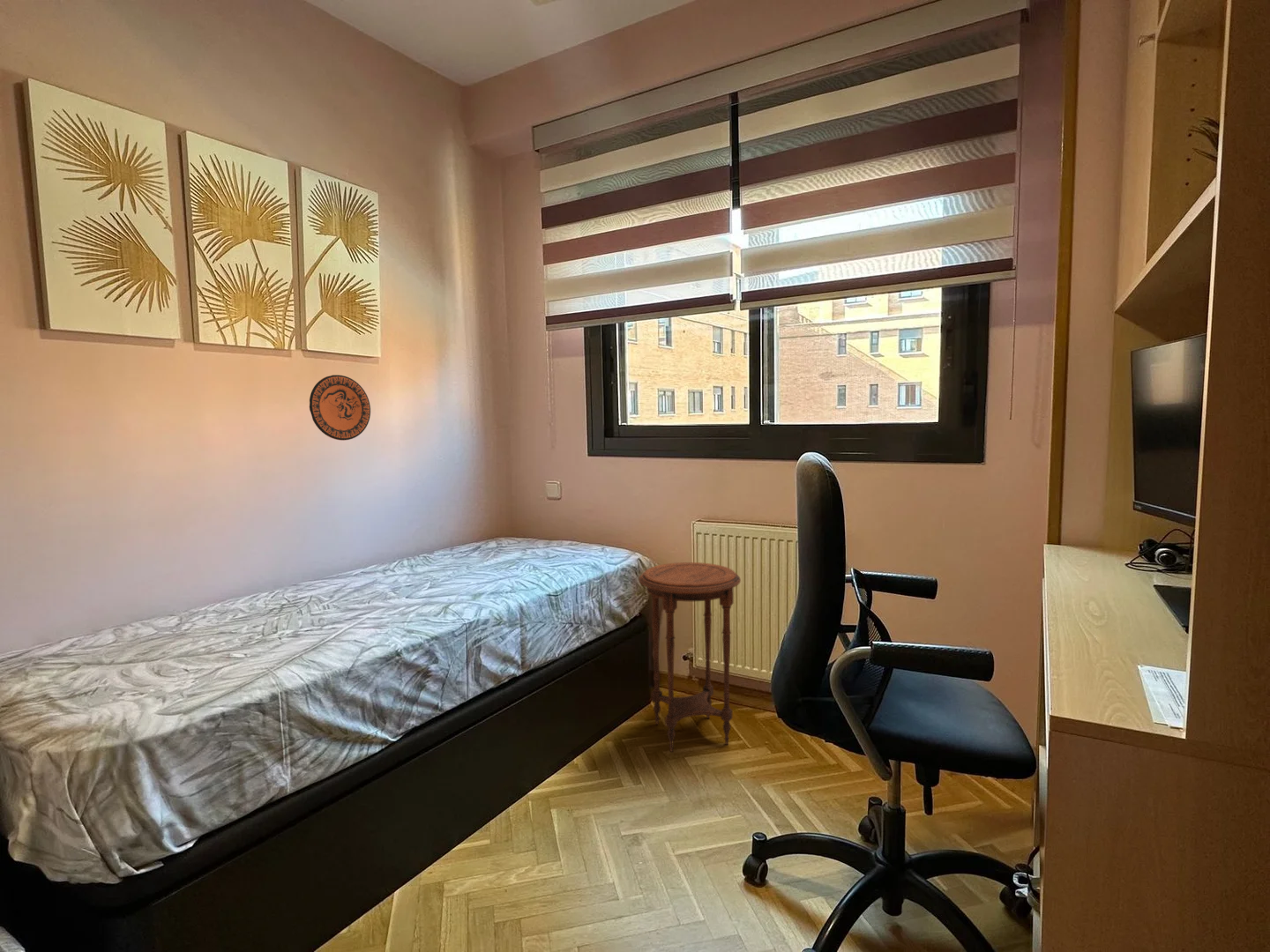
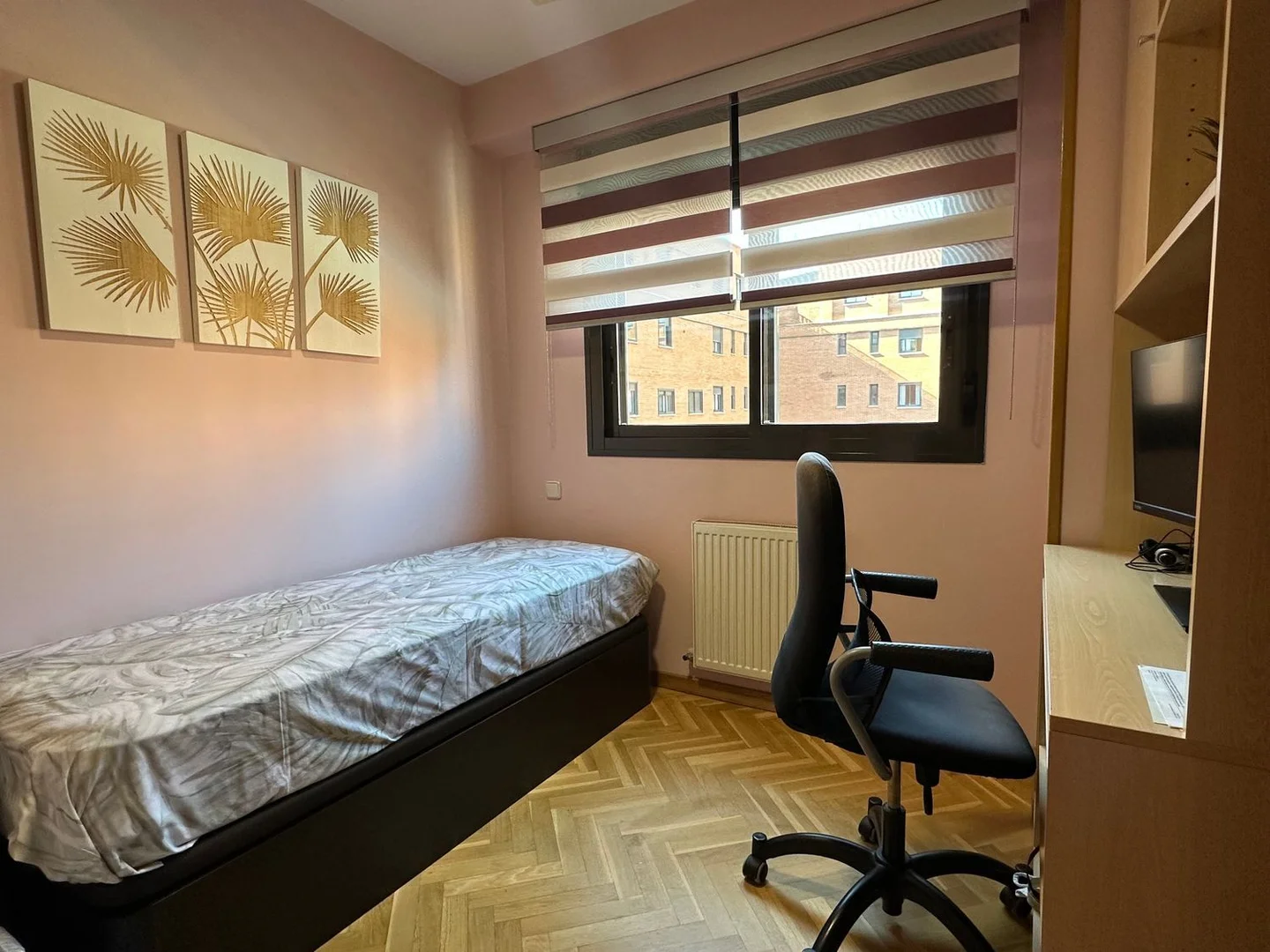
- decorative plate [309,374,371,442]
- side table [639,562,742,753]
